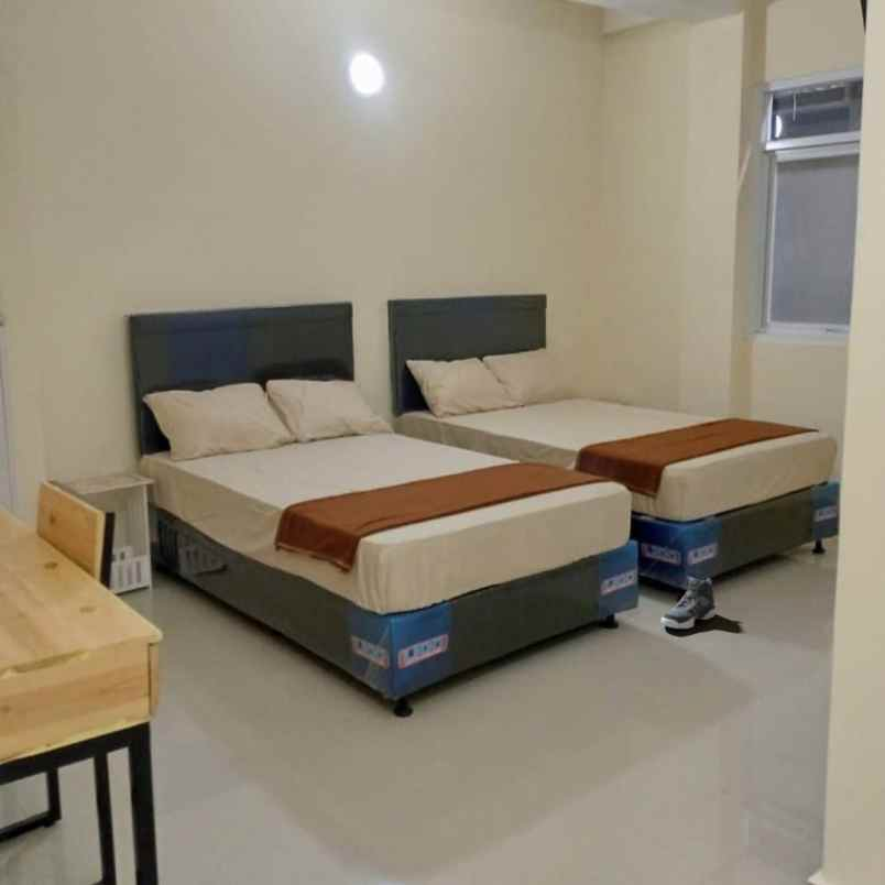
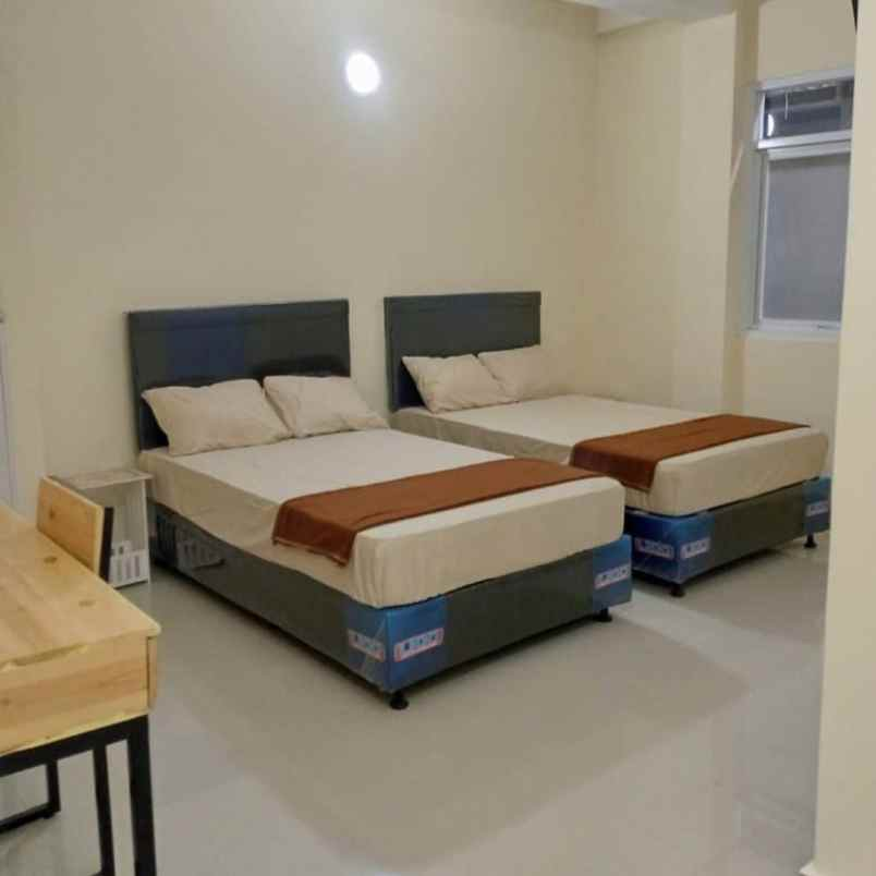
- sneaker [660,576,717,630]
